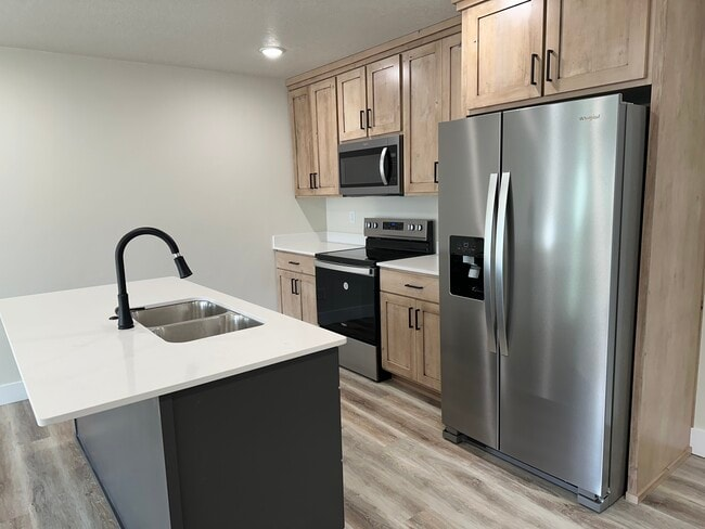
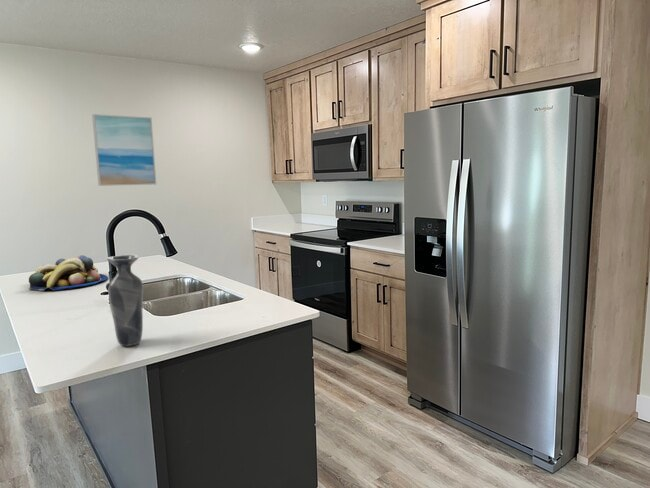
+ vase [106,254,144,347]
+ fruit bowl [28,254,109,292]
+ wall art [91,113,157,187]
